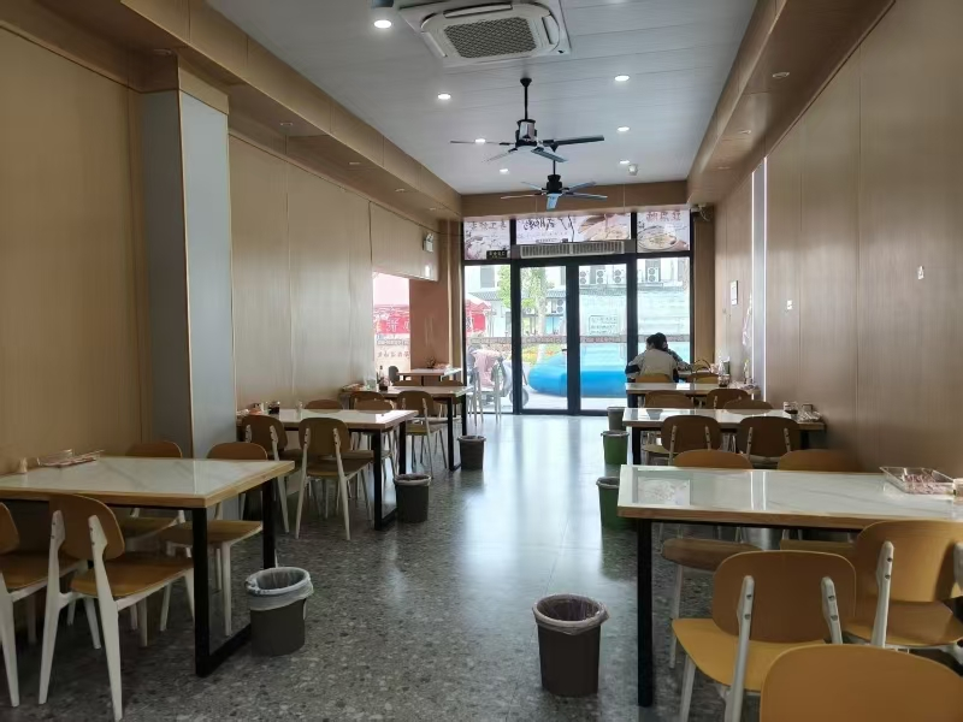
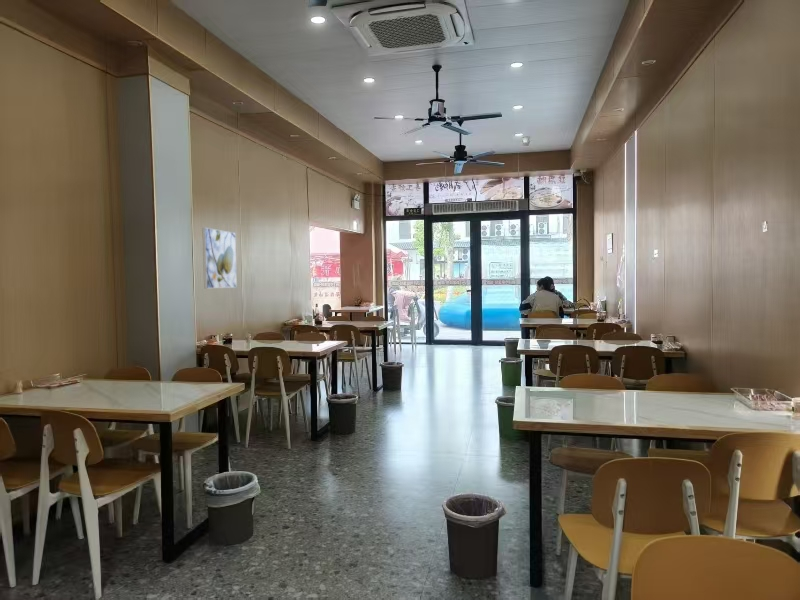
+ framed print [201,227,238,289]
